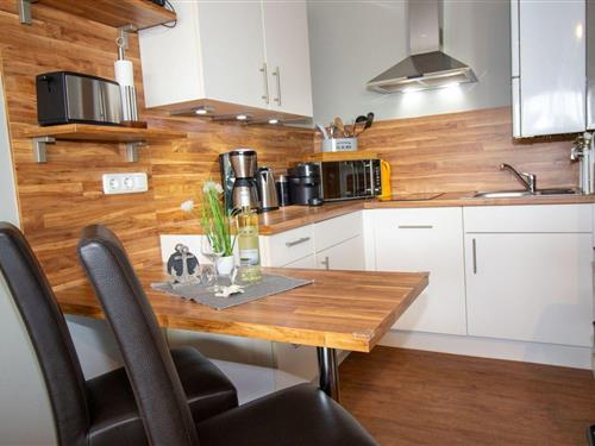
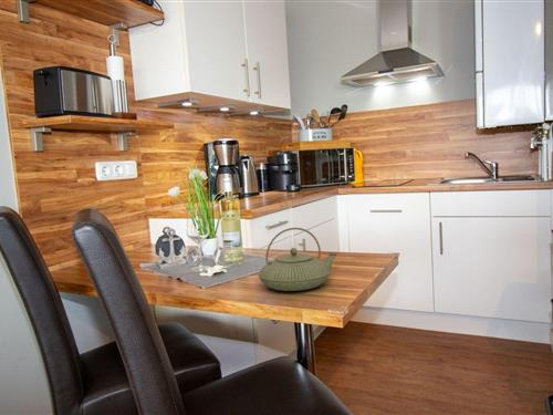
+ teapot [257,227,338,292]
